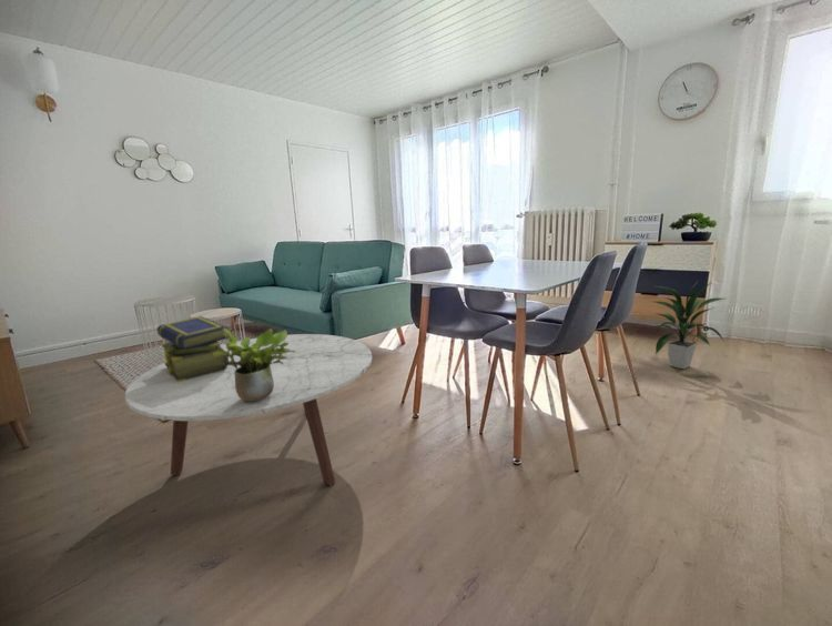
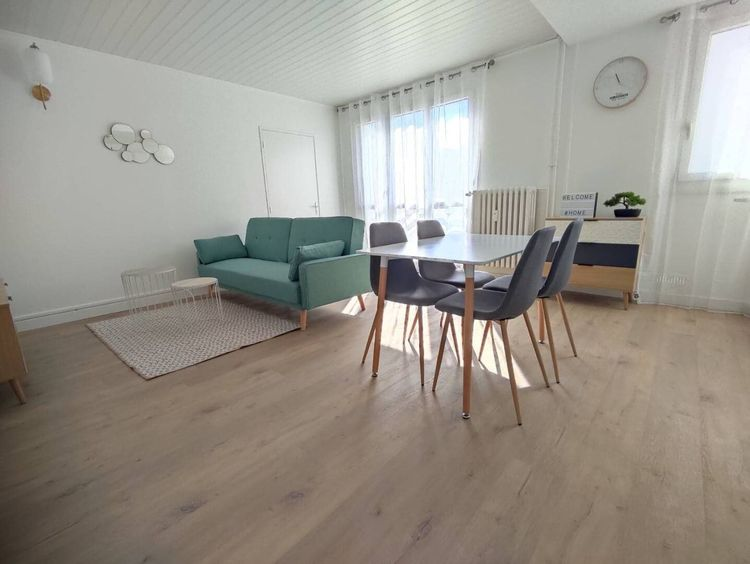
- potted plant [213,327,295,401]
- coffee table [124,333,373,487]
- stack of books [156,315,229,383]
- indoor plant [648,279,727,370]
